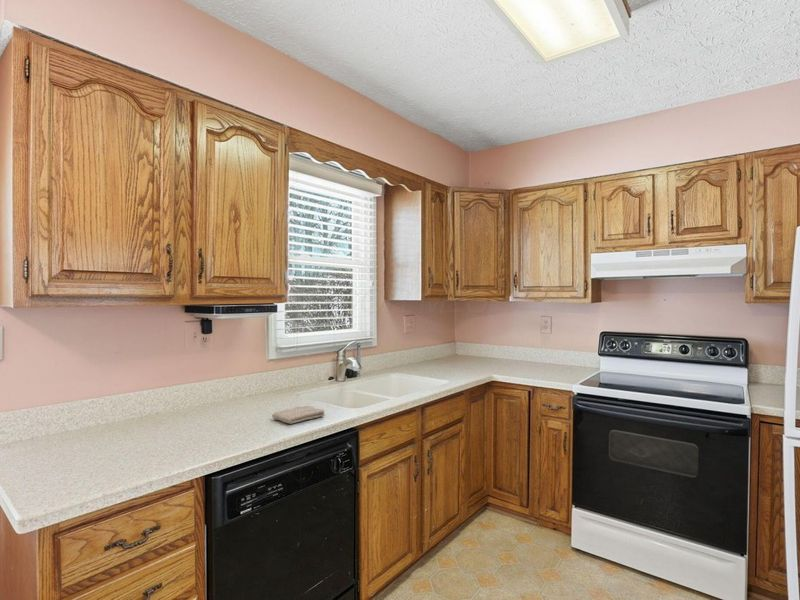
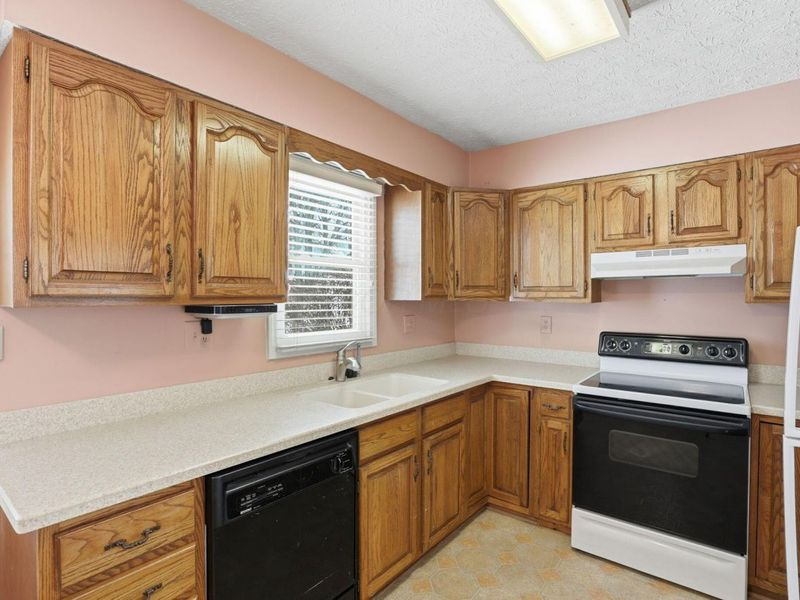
- washcloth [271,405,326,425]
